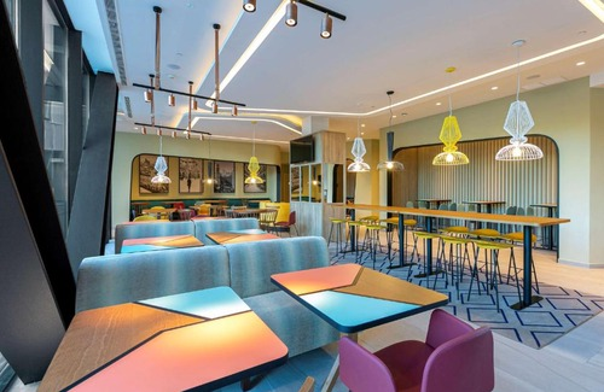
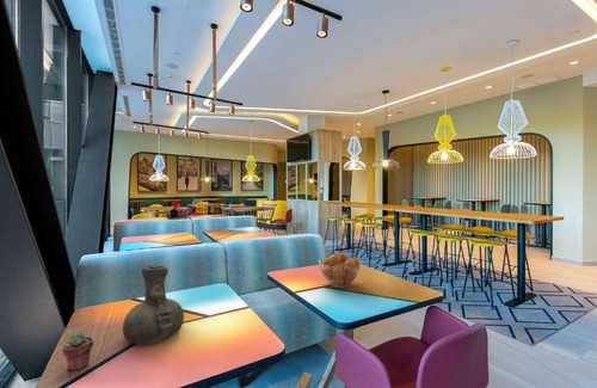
+ vase [122,265,185,346]
+ potted succulent [61,332,94,371]
+ fruit basket [318,251,363,289]
